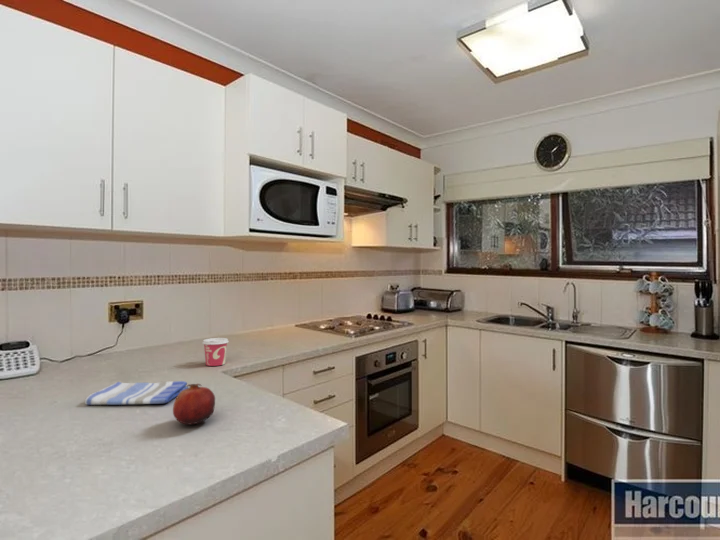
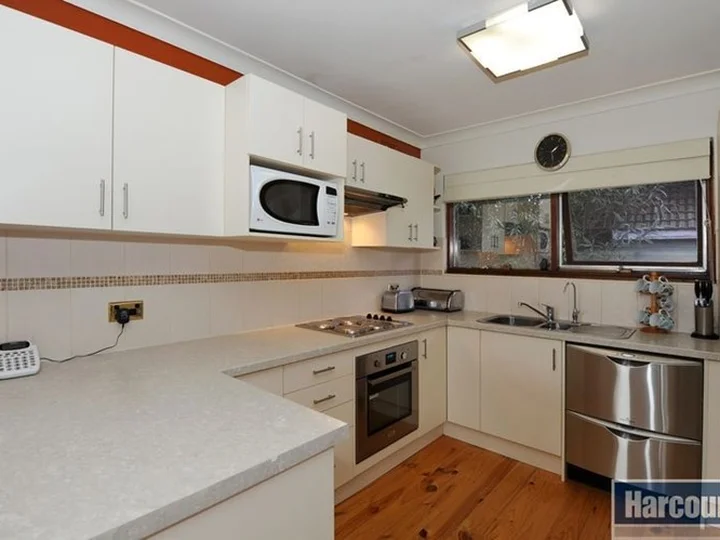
- fruit [172,383,216,426]
- cup [201,337,230,367]
- dish towel [84,380,189,406]
